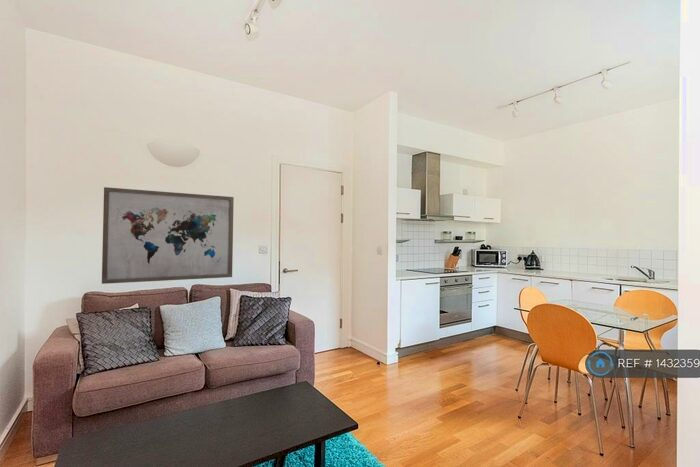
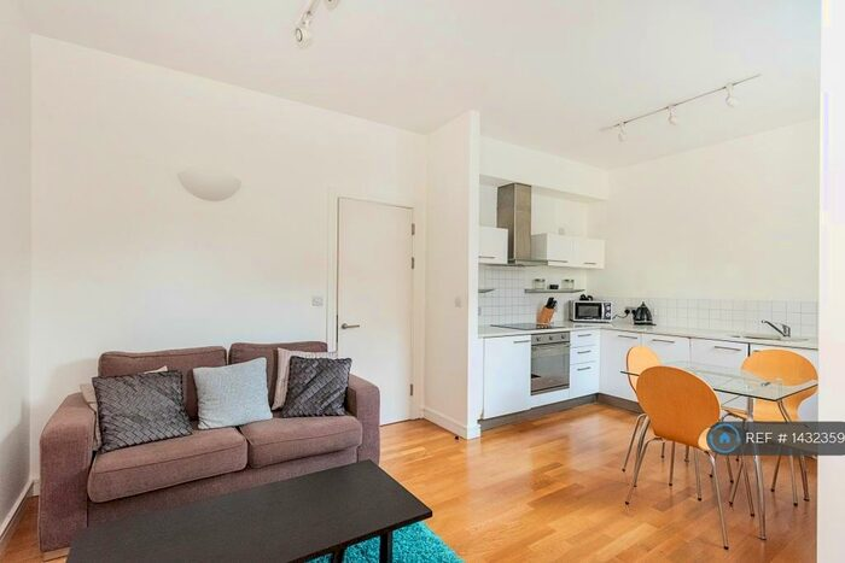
- wall art [101,186,235,285]
